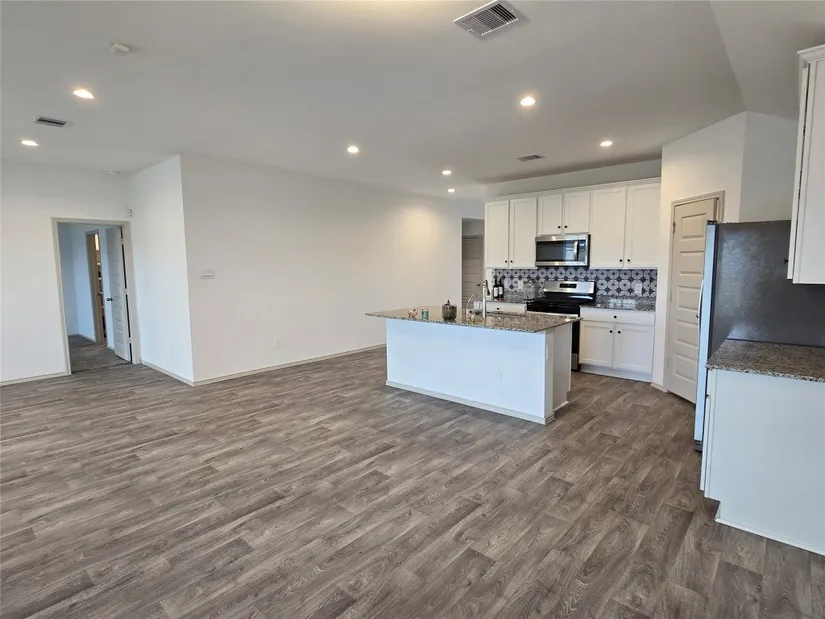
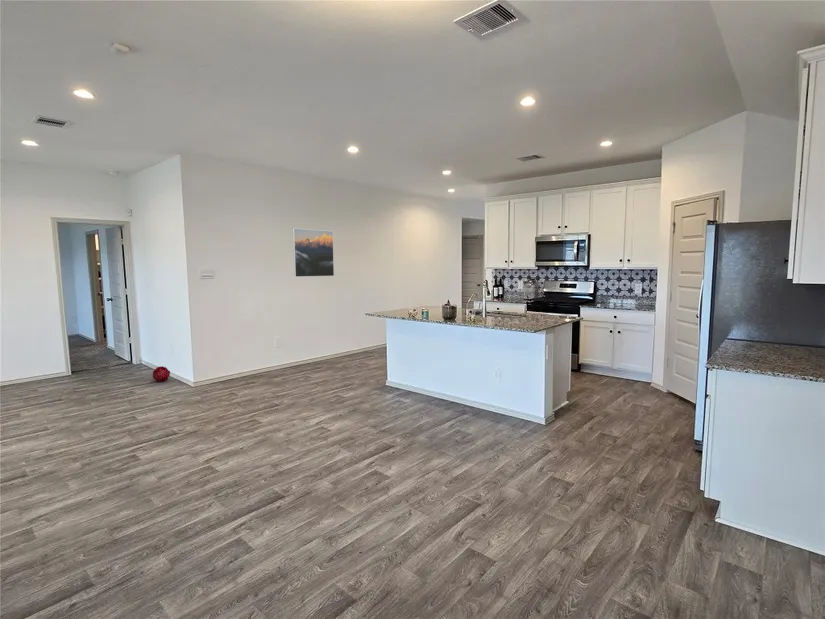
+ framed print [292,227,335,278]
+ decorative ball [152,365,171,383]
